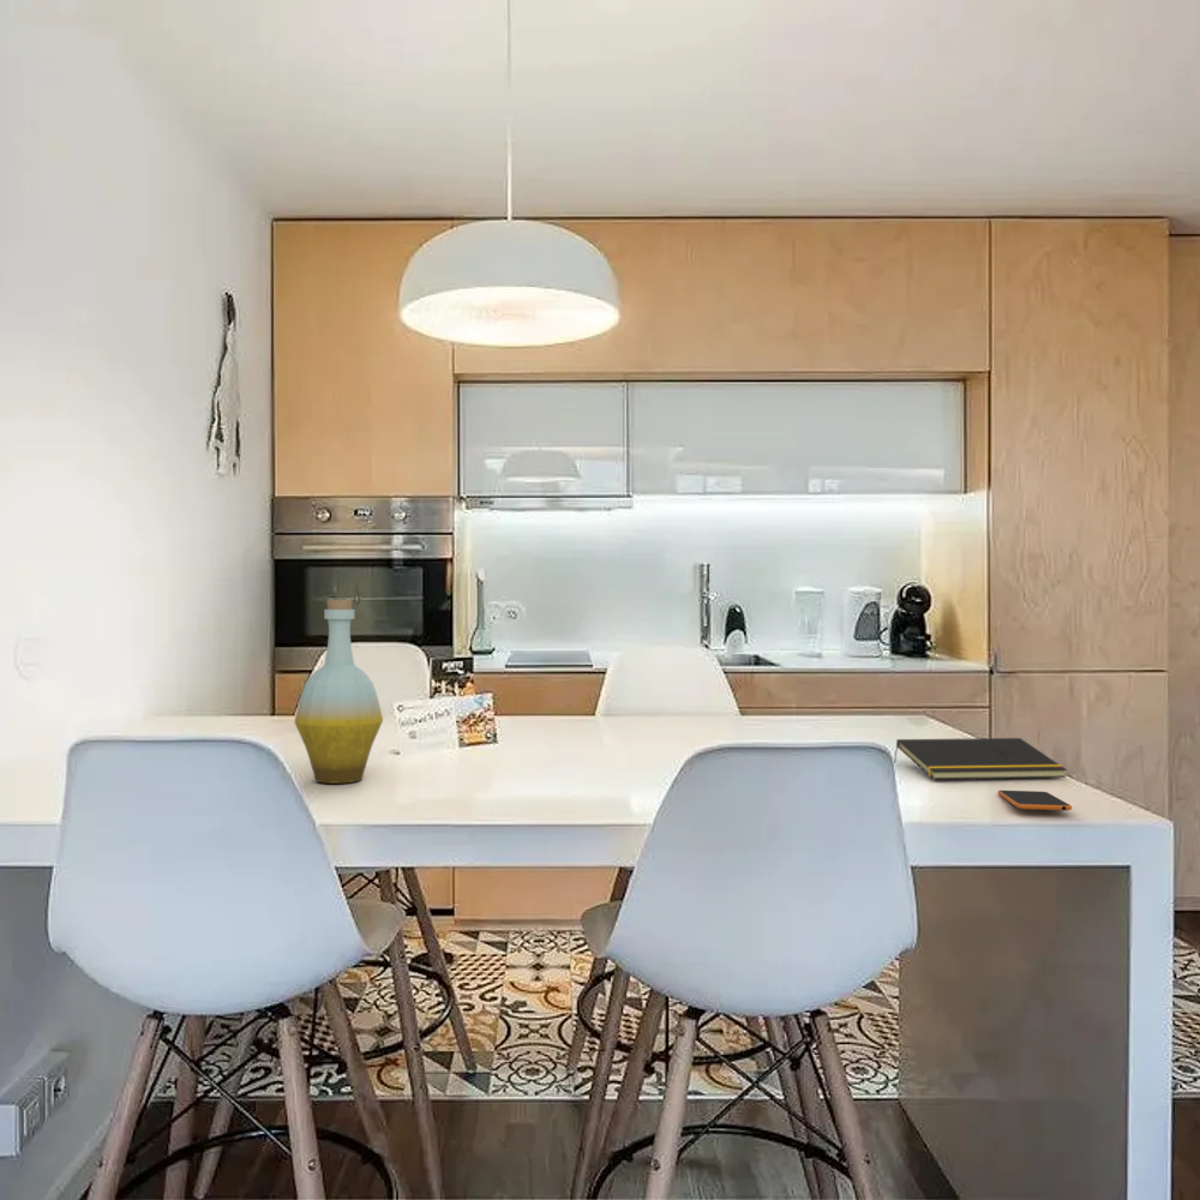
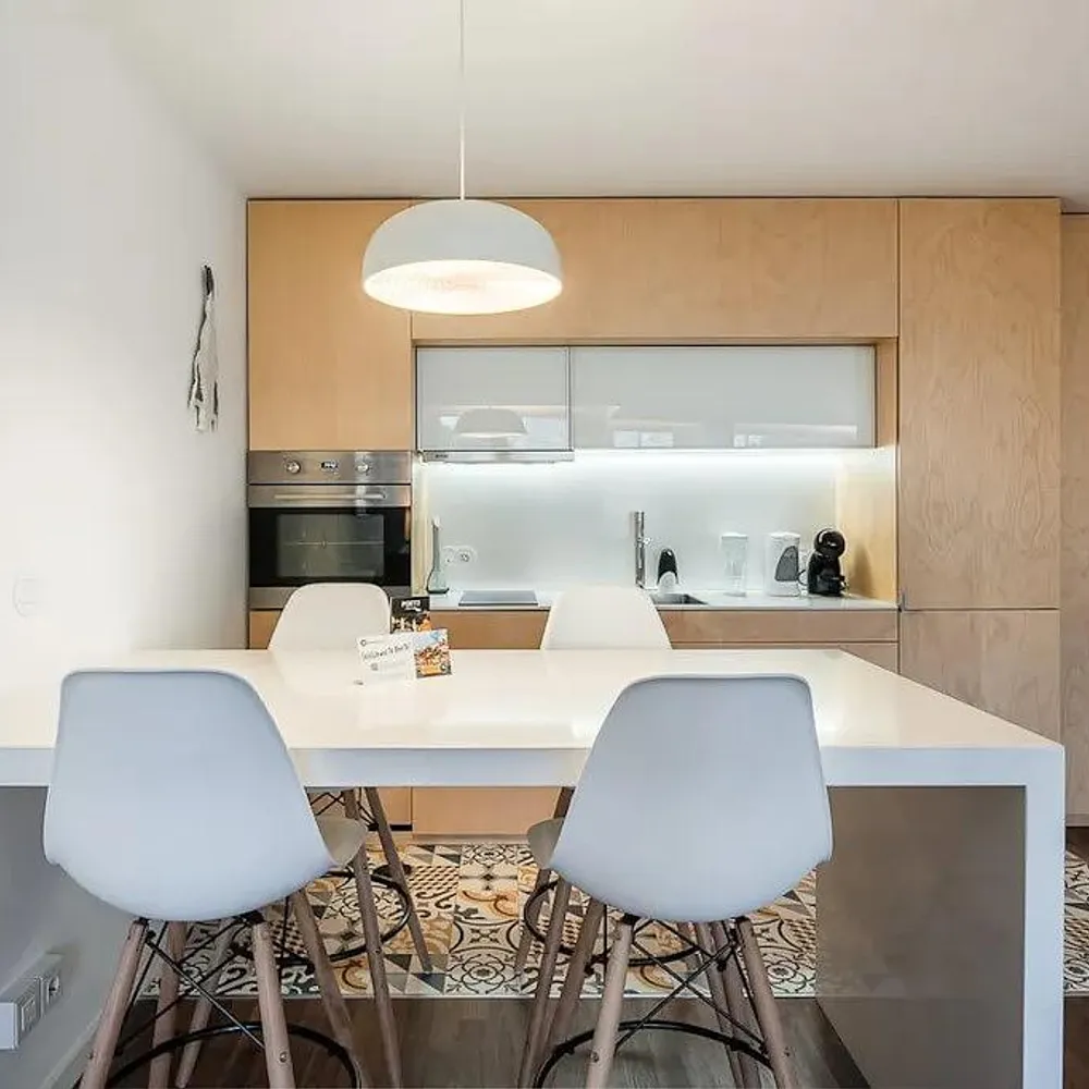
- bottle [293,599,384,785]
- notepad [893,737,1068,780]
- smartphone [996,790,1073,811]
